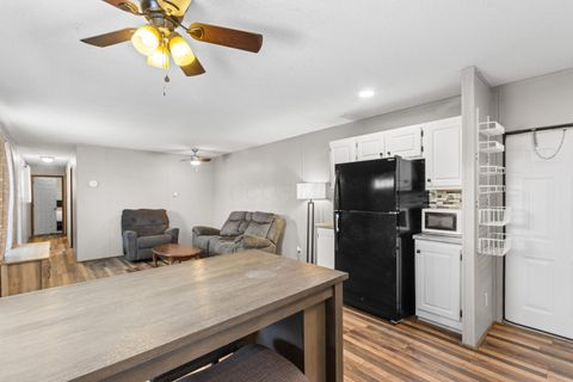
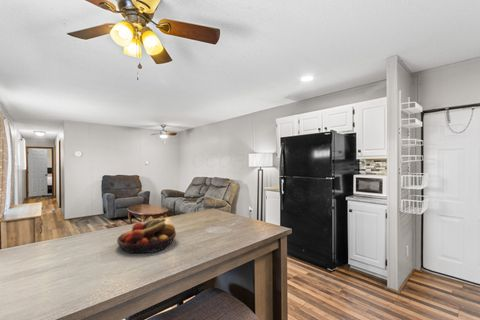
+ fruit bowl [116,216,177,254]
